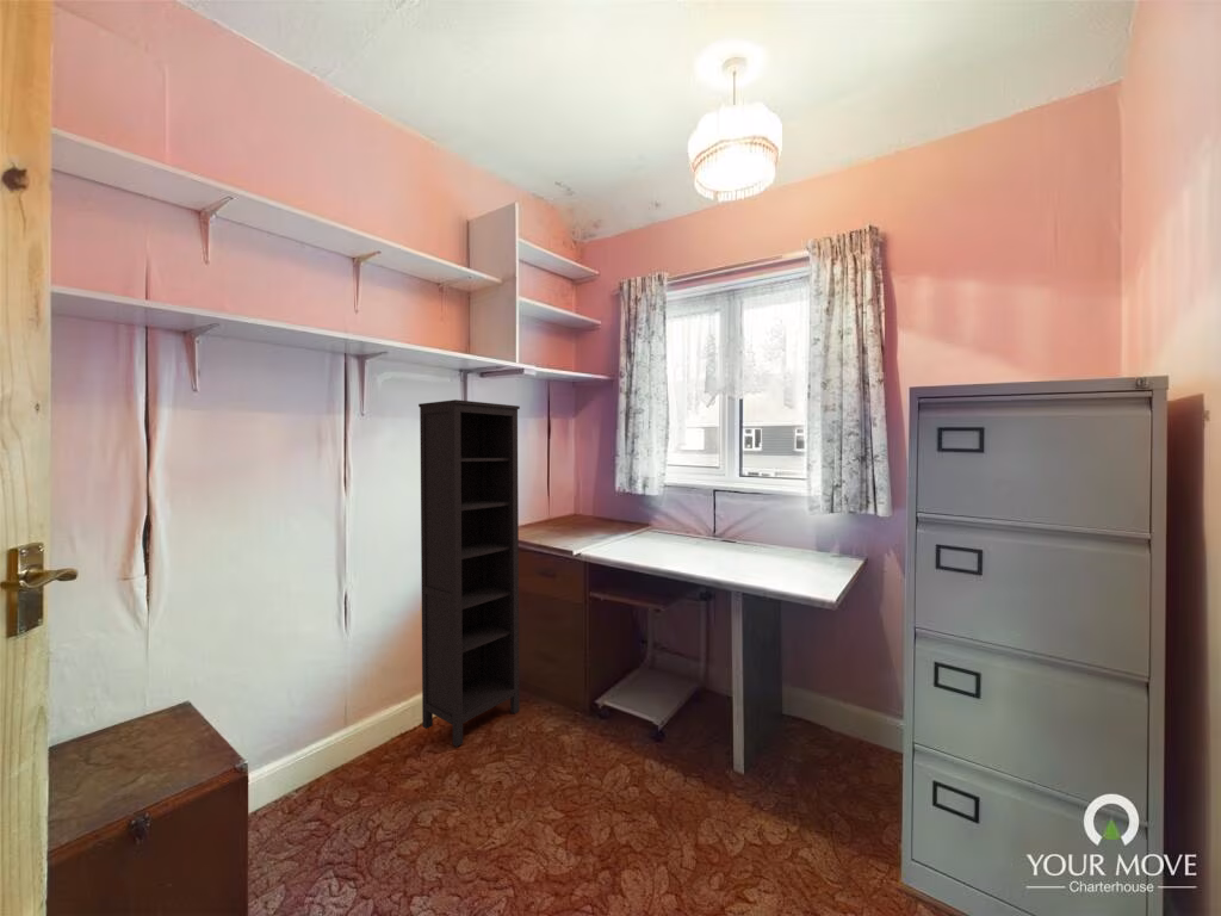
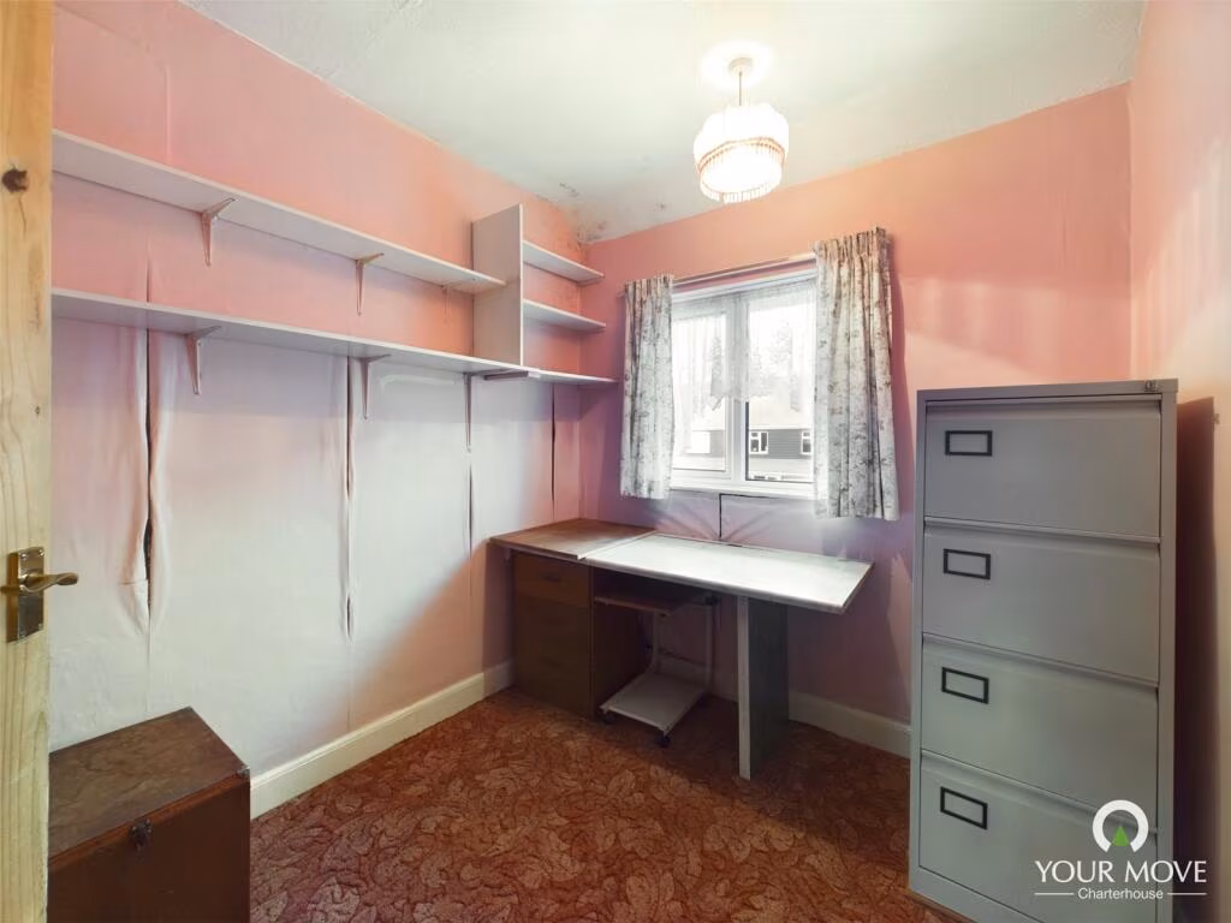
- bookcase [417,398,521,748]
